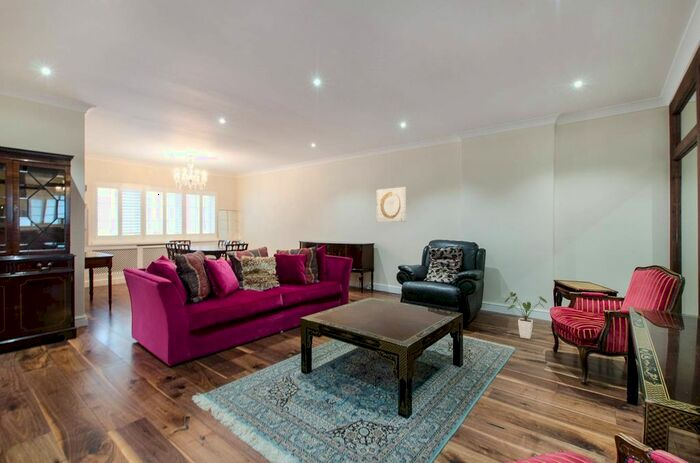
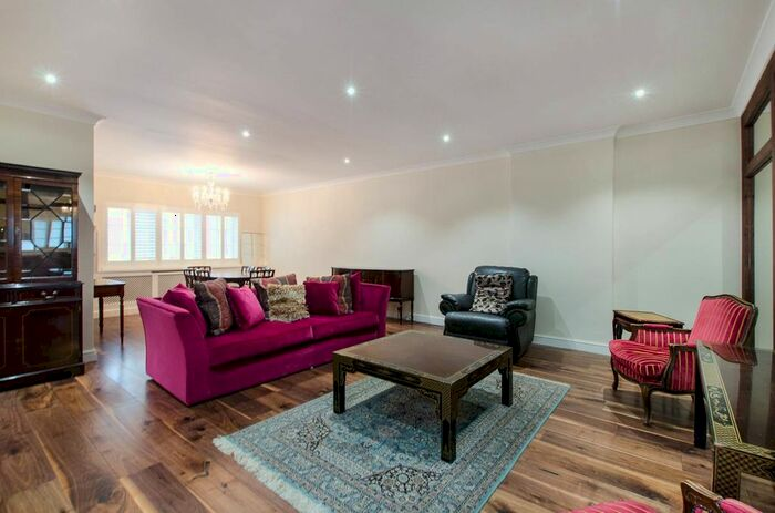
- house plant [504,291,548,340]
- wall art [375,186,407,223]
